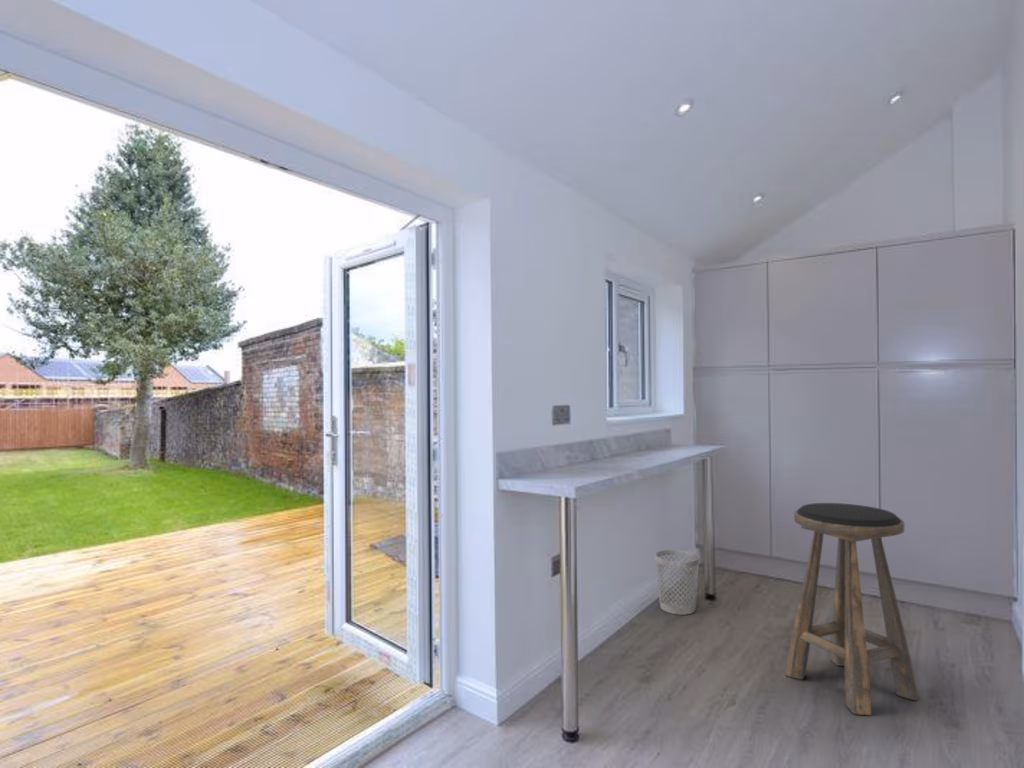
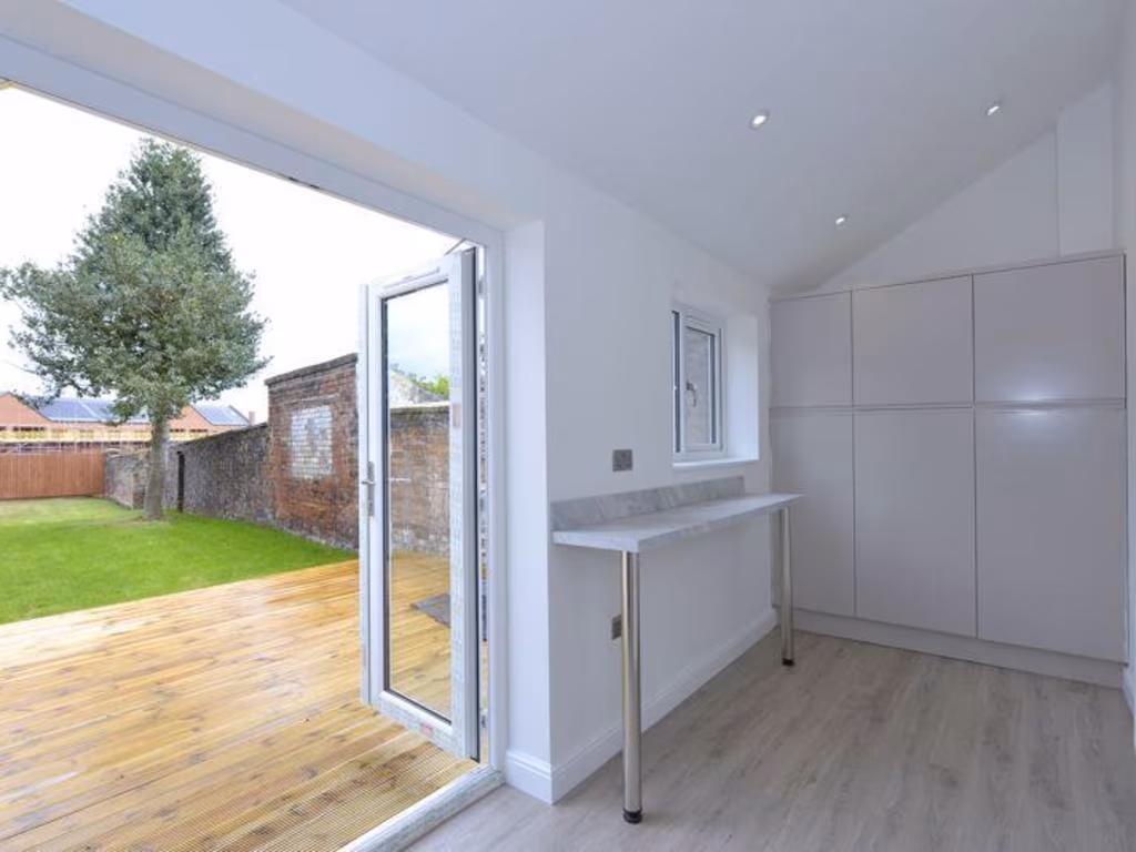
- wastebasket [654,549,700,616]
- stool [785,502,919,716]
